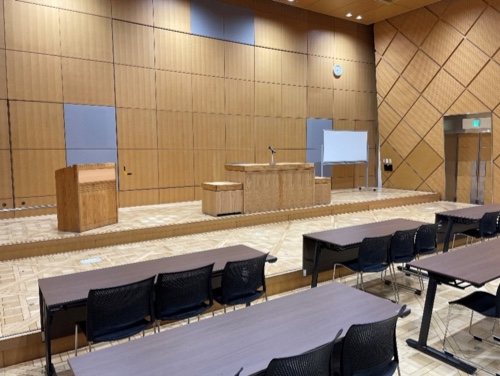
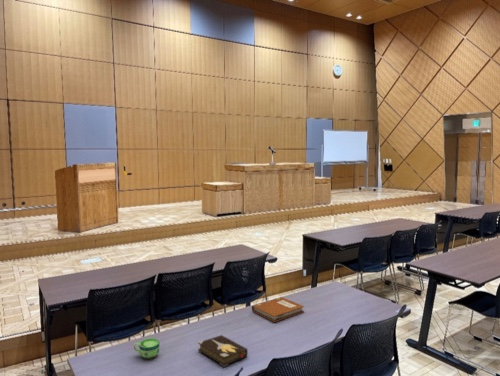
+ notebook [251,296,305,323]
+ hardback book [197,334,249,367]
+ cup [132,337,160,360]
